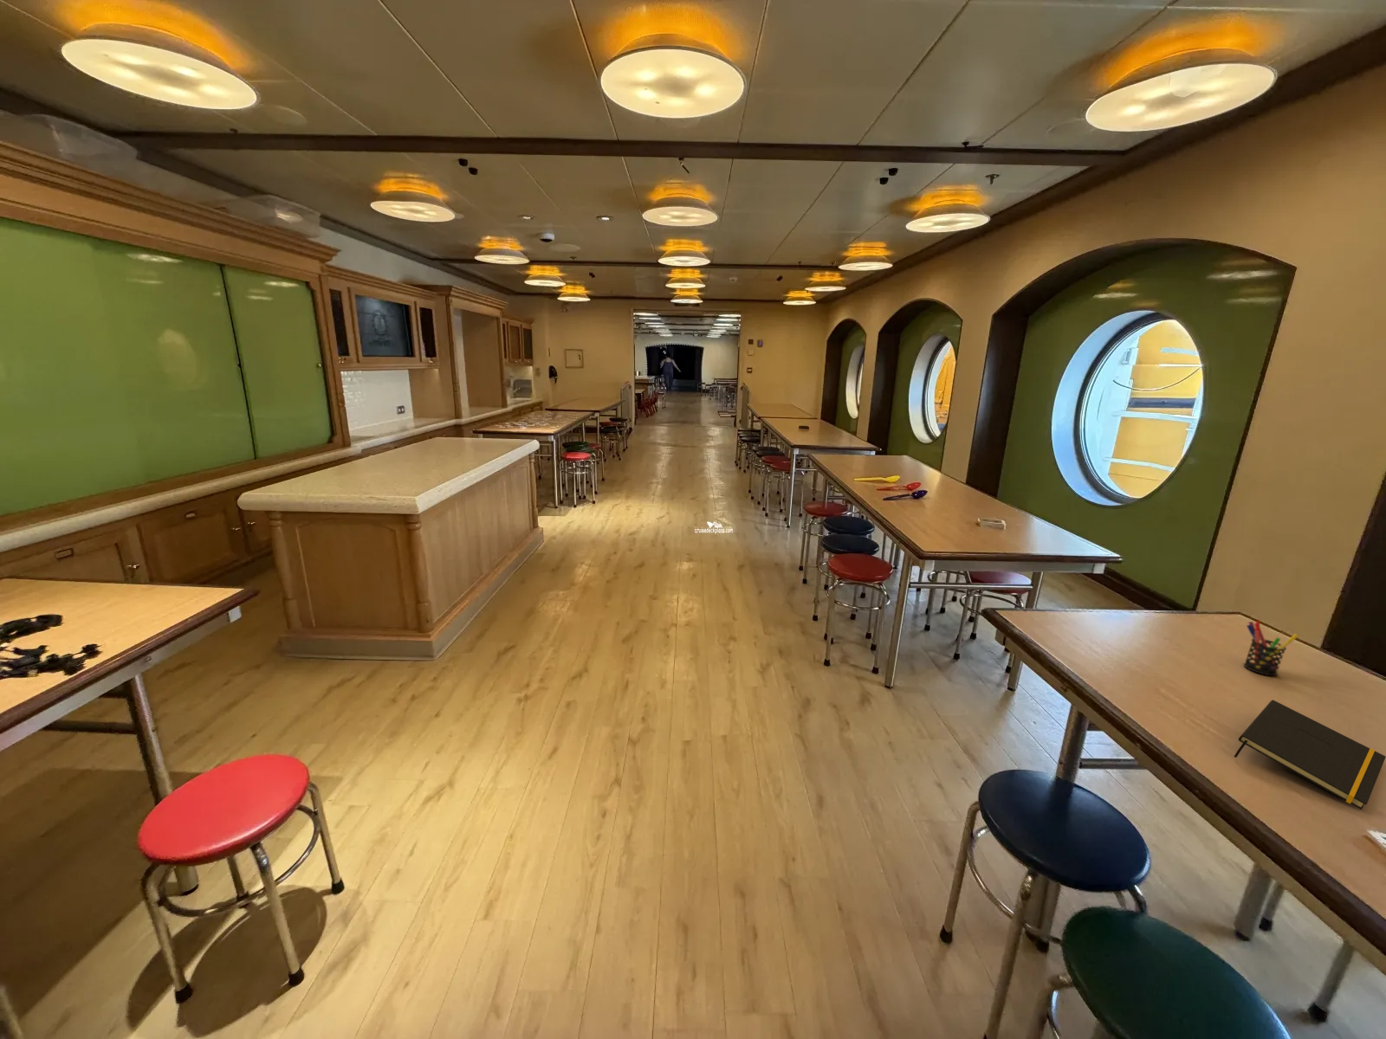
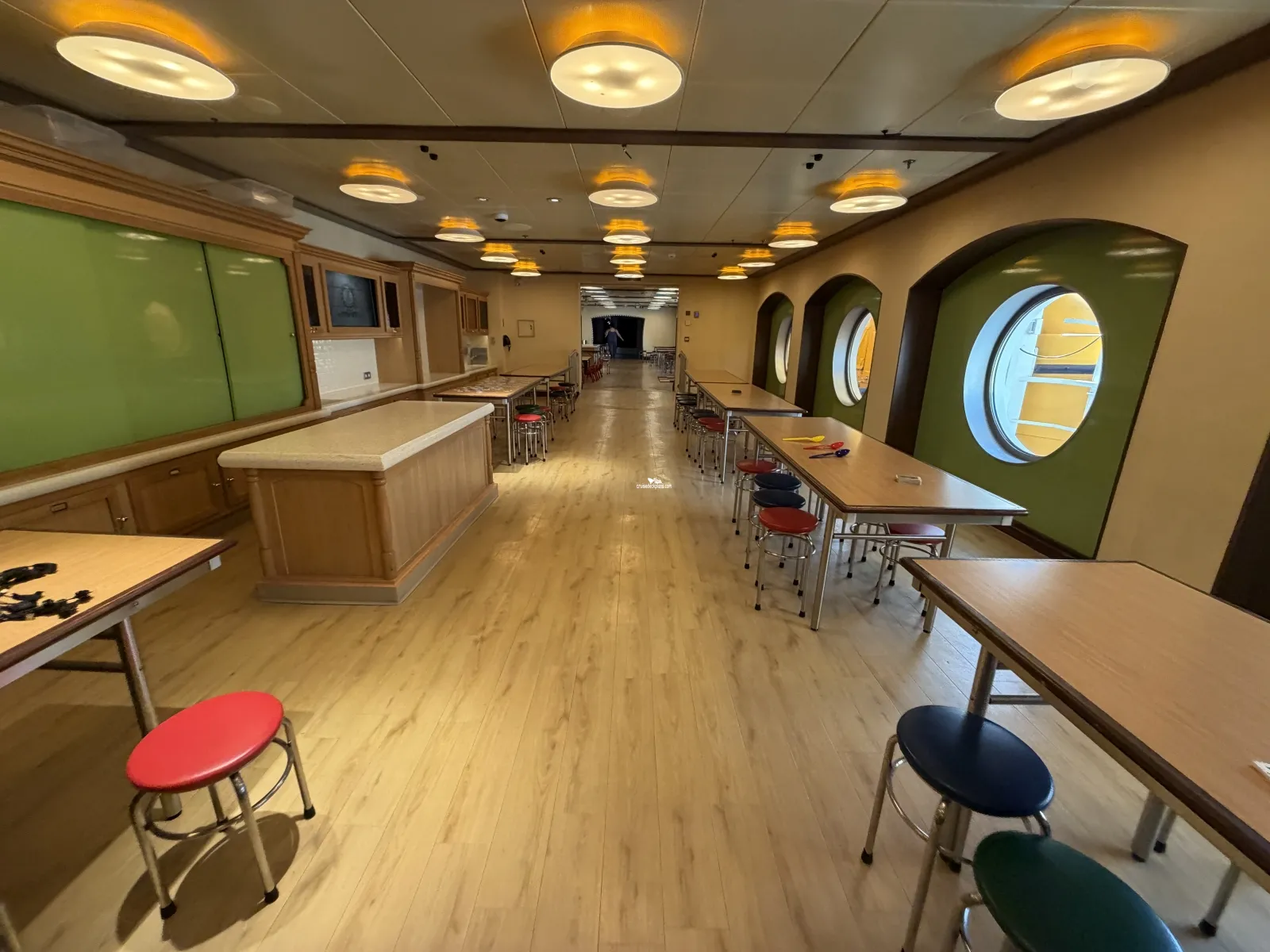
- notepad [1233,698,1386,811]
- pen holder [1243,620,1300,677]
